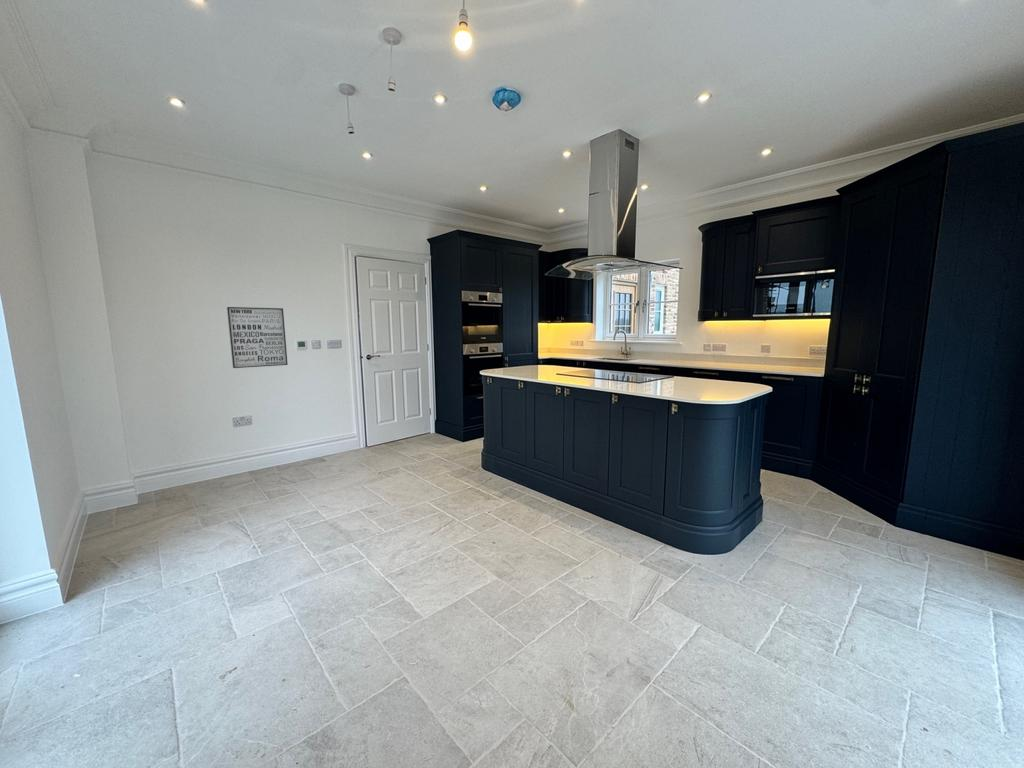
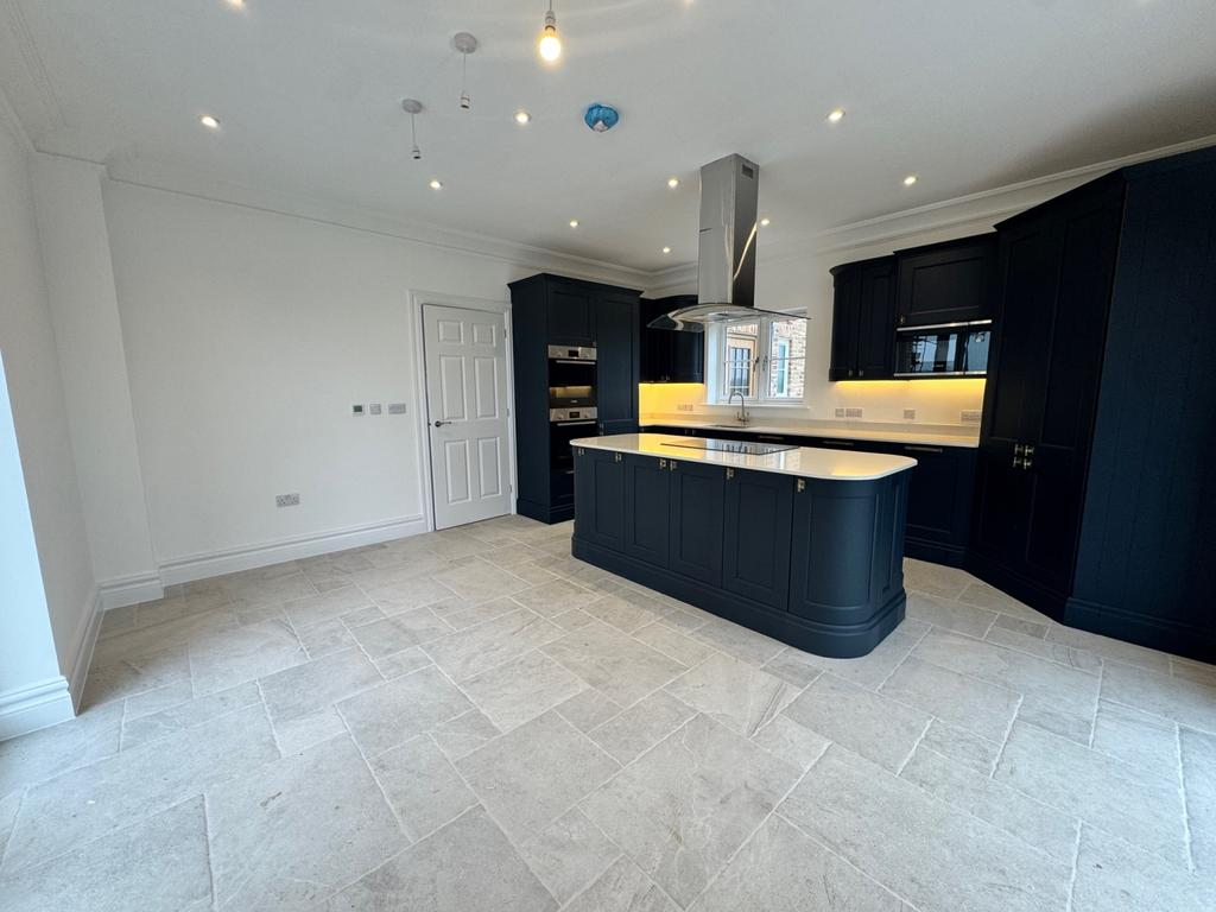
- wall art [226,306,289,369]
